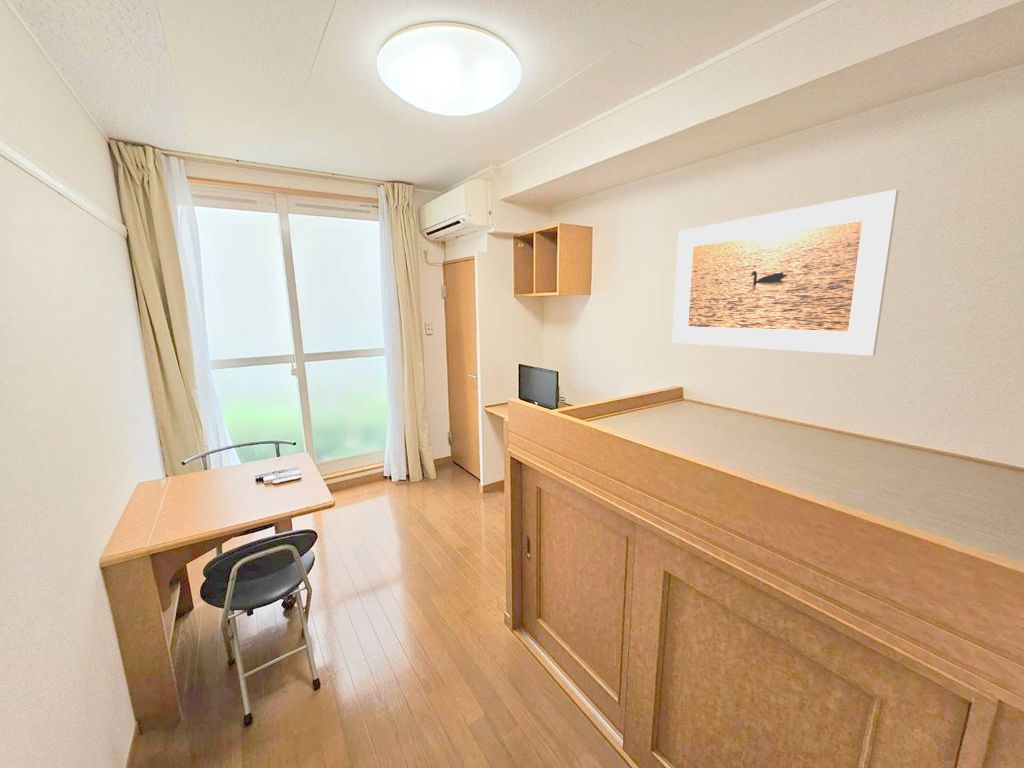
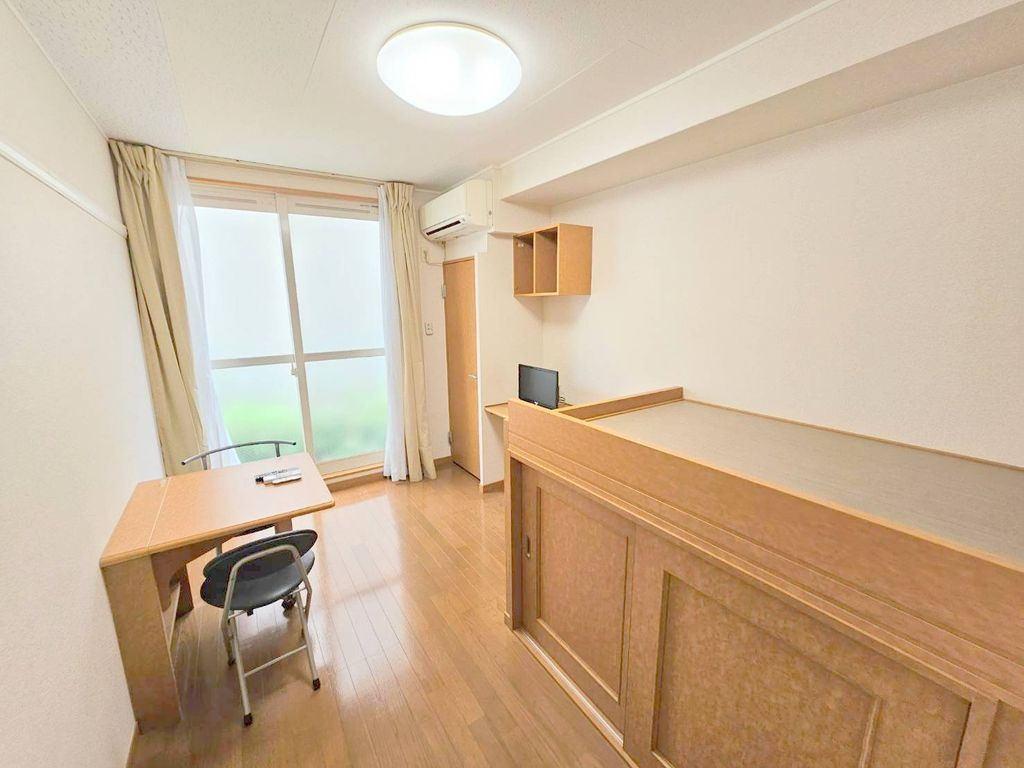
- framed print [671,188,900,357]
